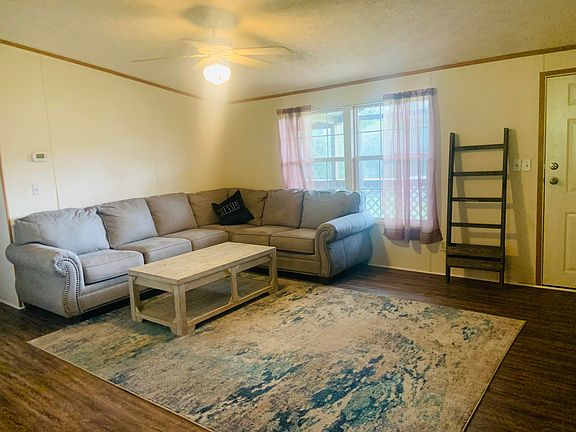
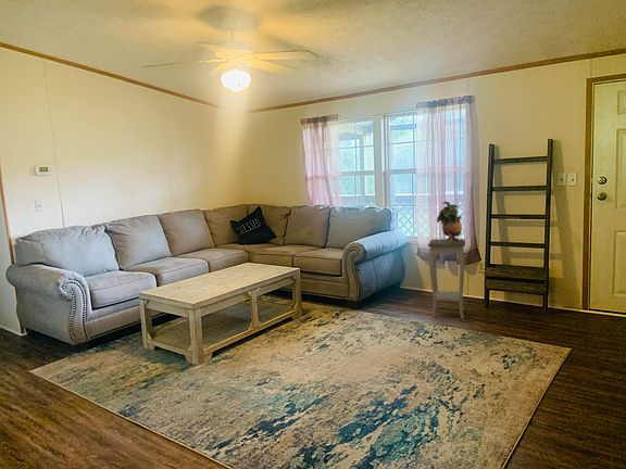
+ accent table [427,238,466,320]
+ potted plant [436,200,463,242]
